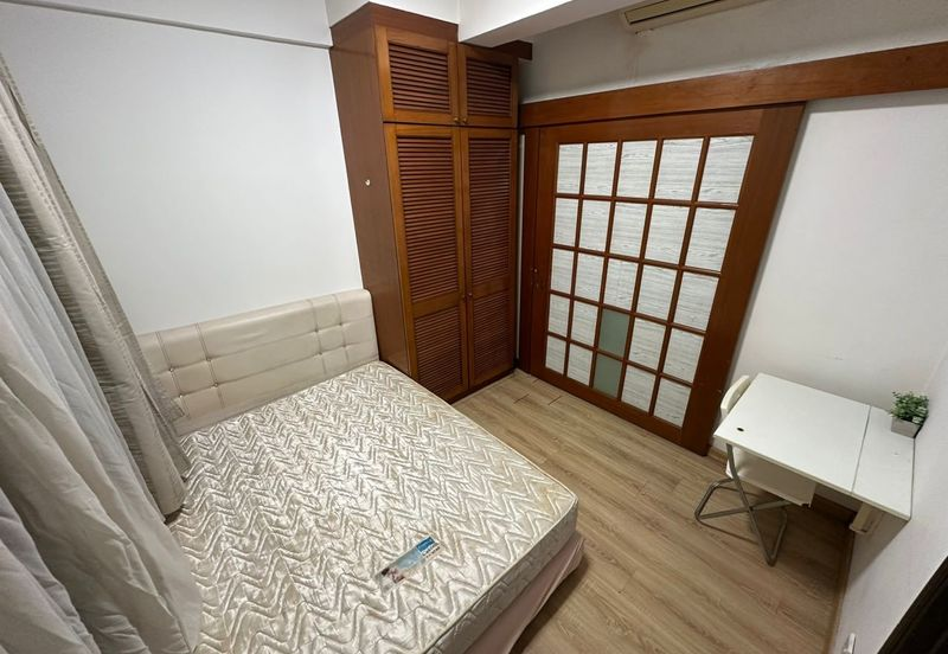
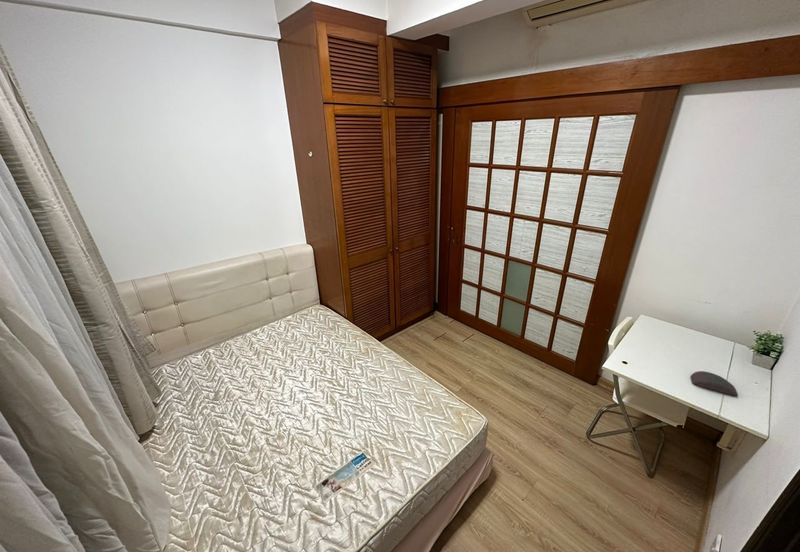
+ computer mouse [690,370,739,397]
